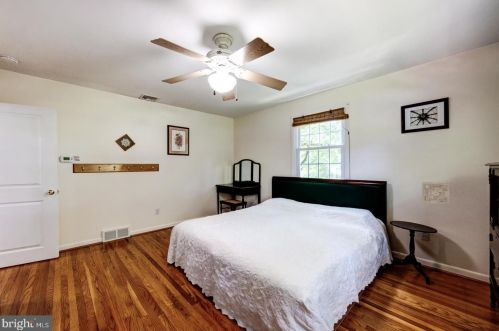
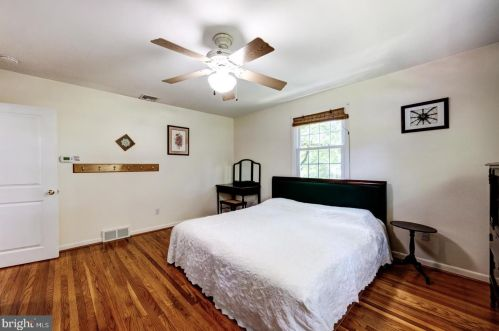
- wall ornament [421,181,451,206]
